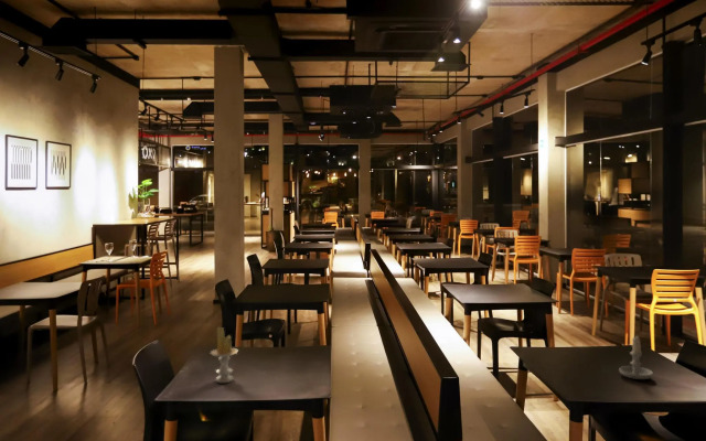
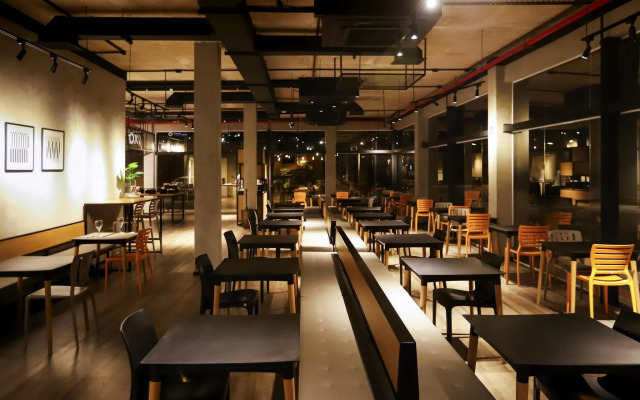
- candle [618,334,654,380]
- candle [210,326,239,384]
